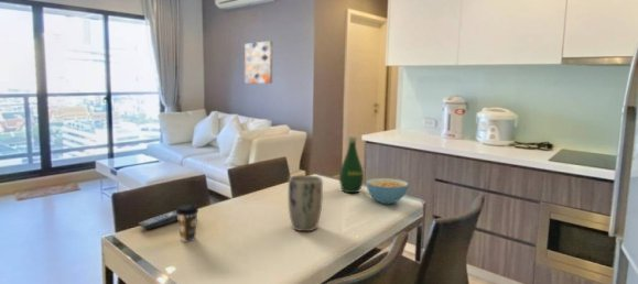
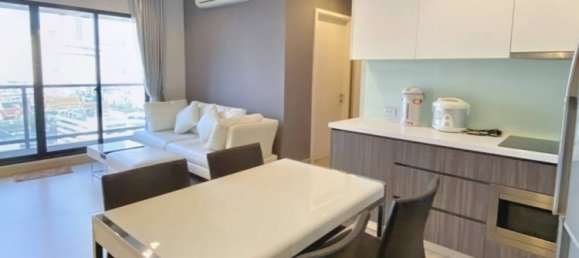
- plant pot [288,174,324,232]
- coffee cup [175,204,199,243]
- wall art [244,40,273,85]
- bottle [338,136,365,194]
- remote control [138,209,179,230]
- cereal bowl [365,177,410,205]
